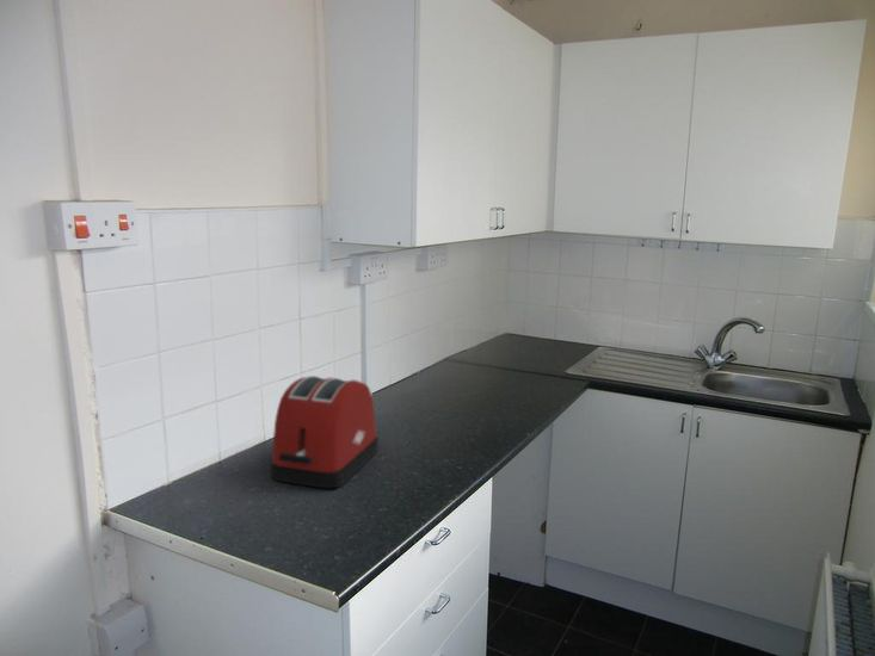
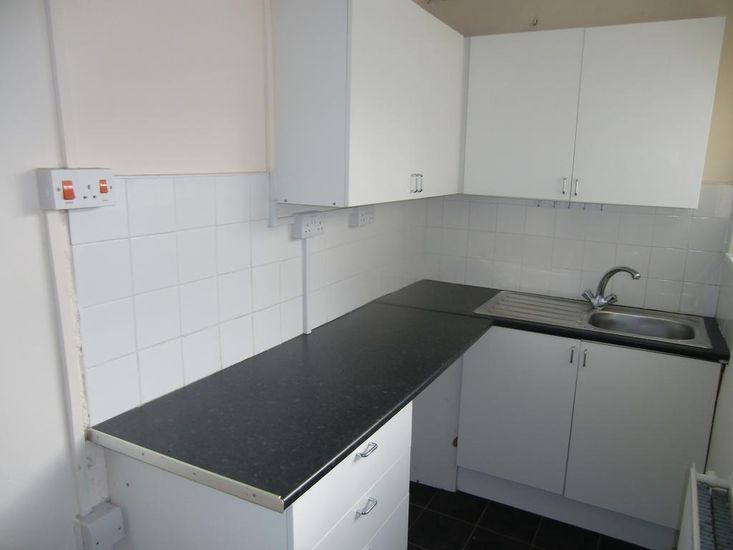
- toaster [270,375,380,489]
